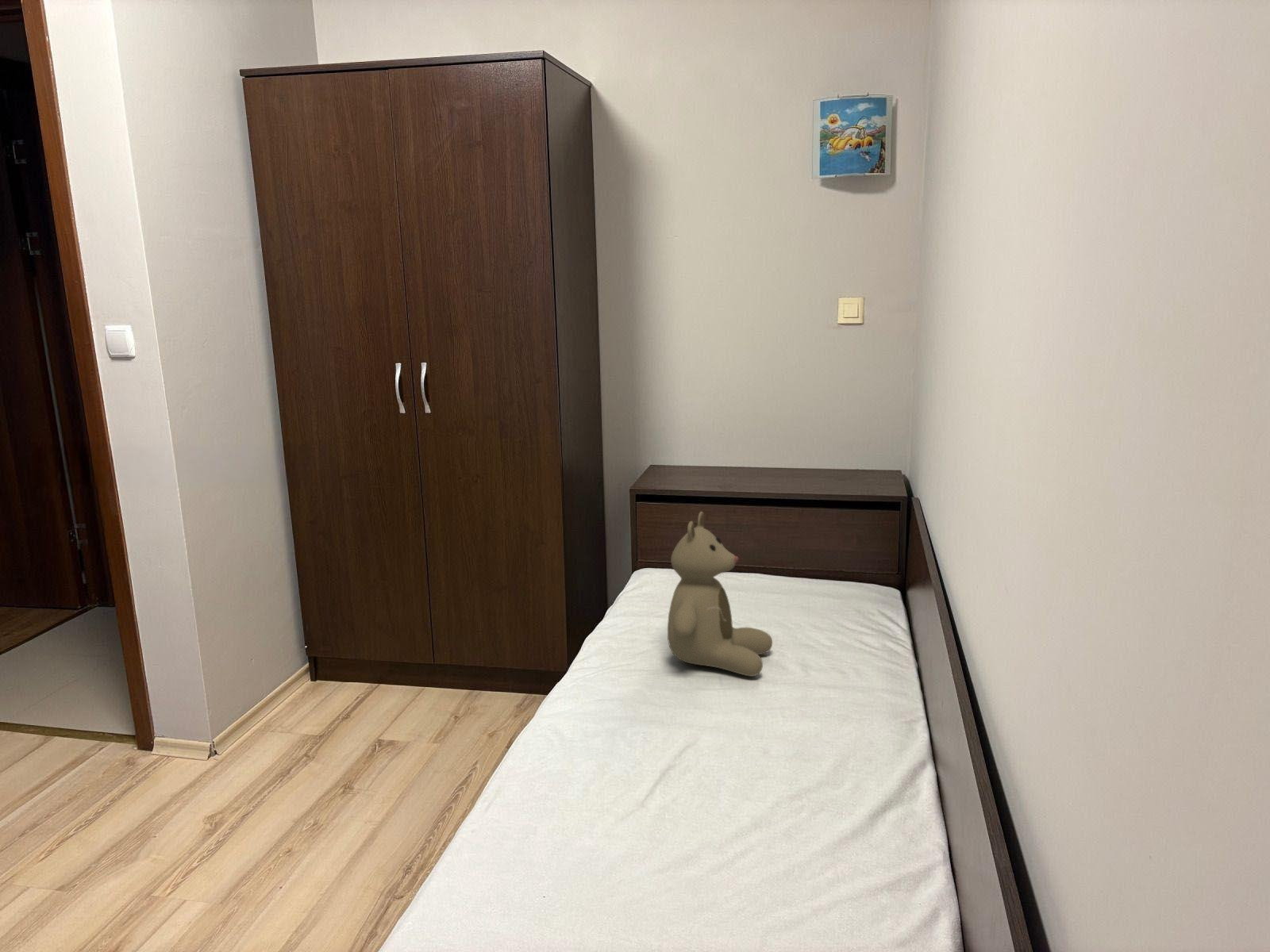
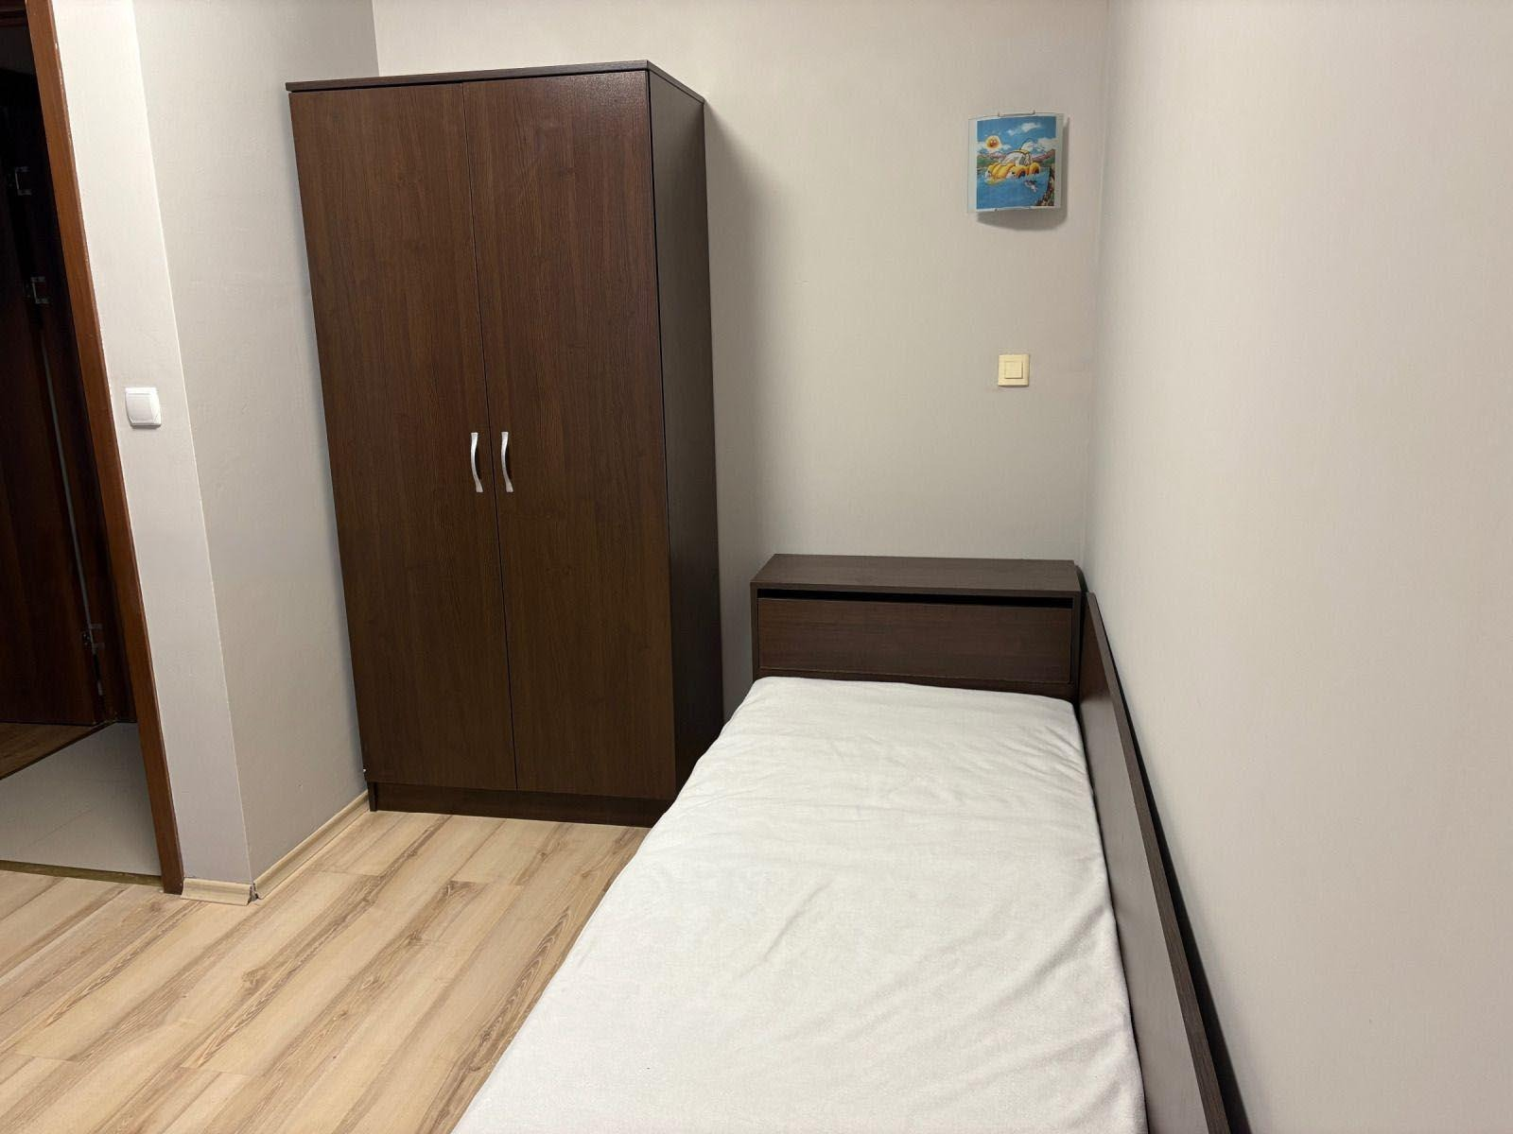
- teddy bear [667,511,773,678]
